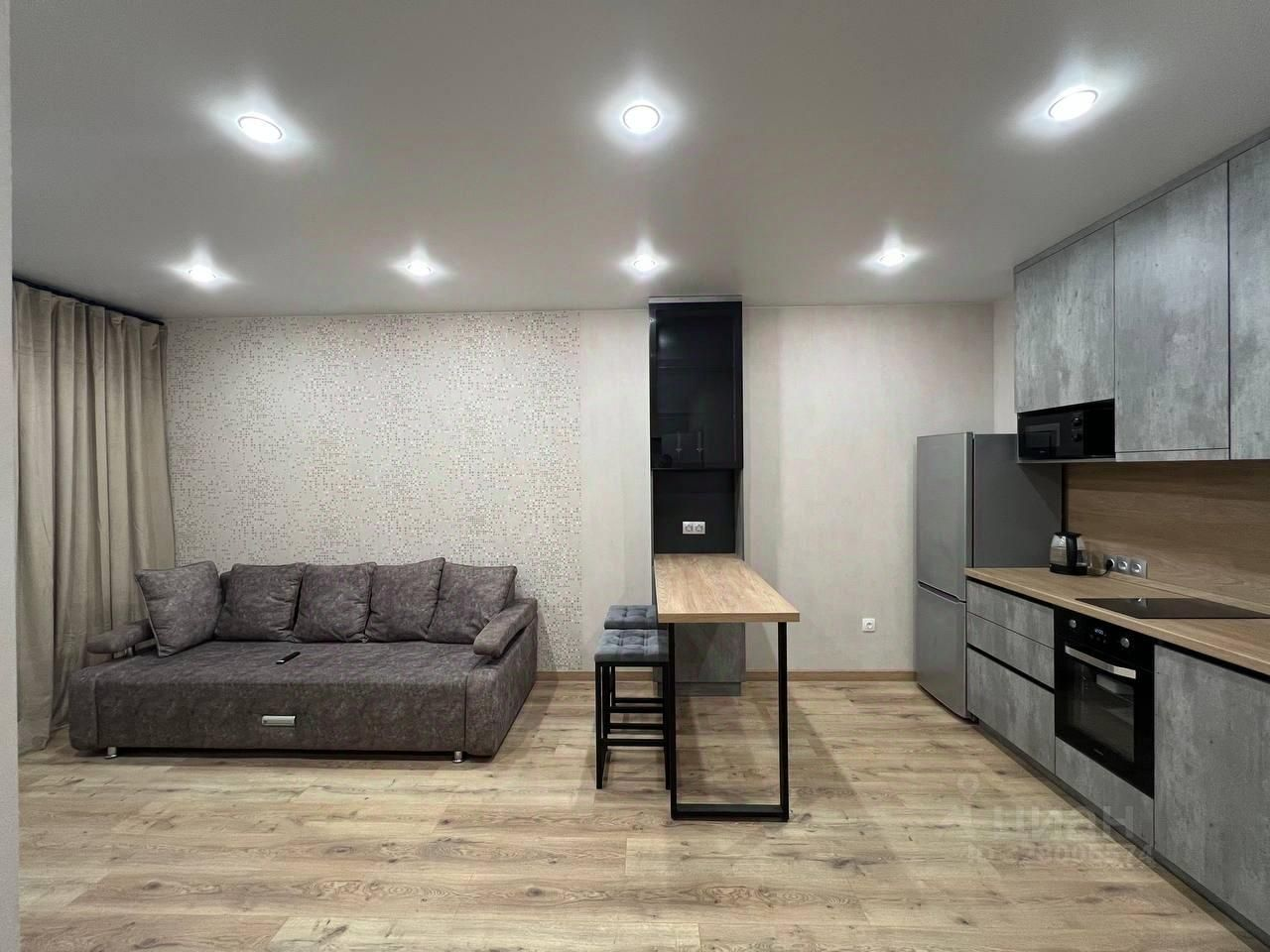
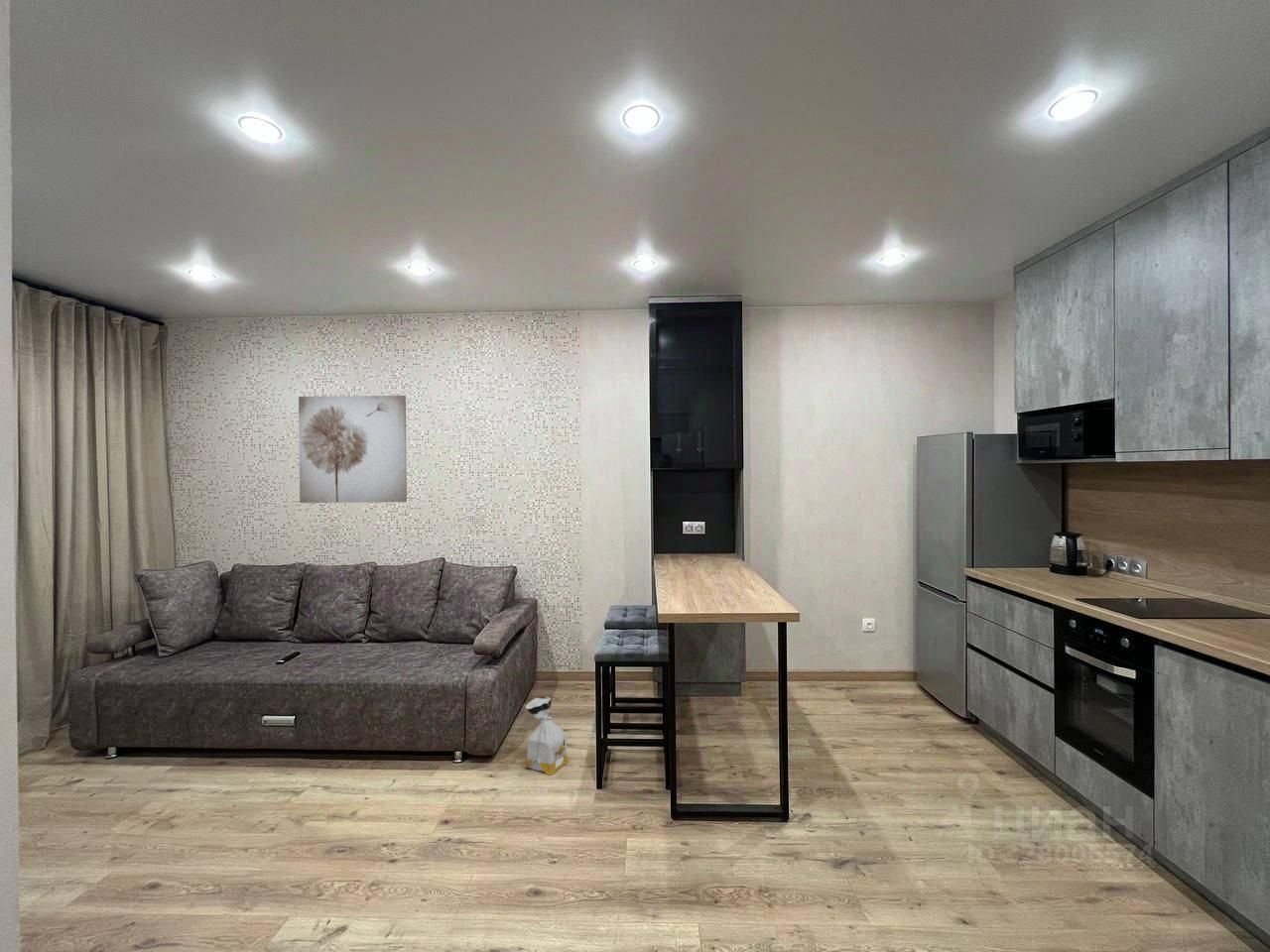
+ bag [524,695,570,775]
+ wall art [298,395,408,504]
